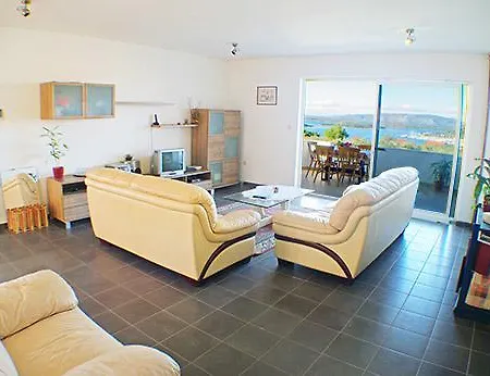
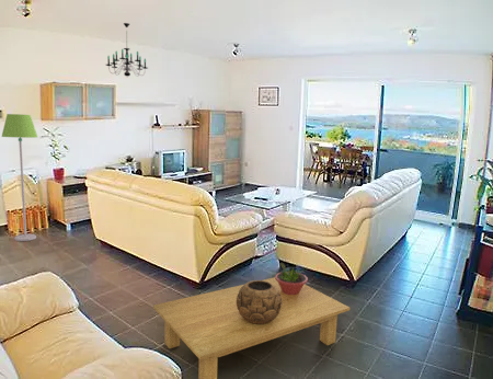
+ chandelier [105,22,149,78]
+ decorative bowl [237,279,282,324]
+ coffee table [152,276,351,379]
+ potted flower [274,262,309,295]
+ floor lamp [1,113,38,242]
